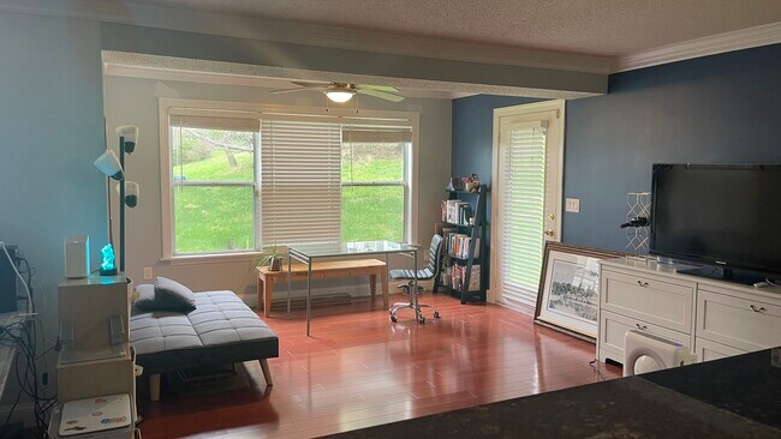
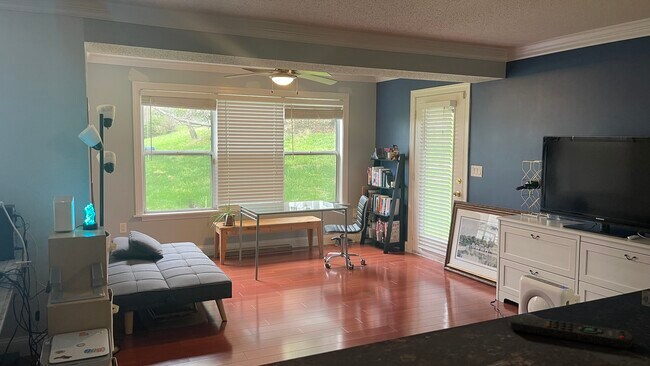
+ remote control [508,314,634,349]
